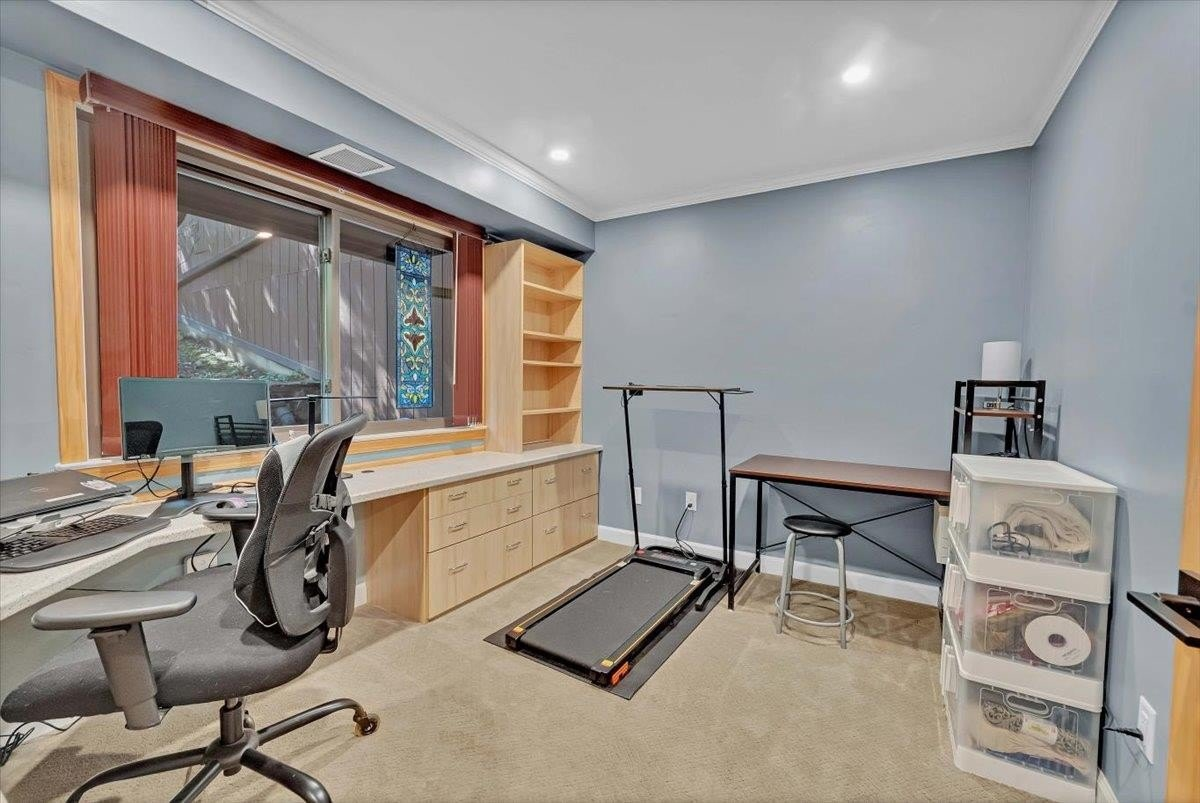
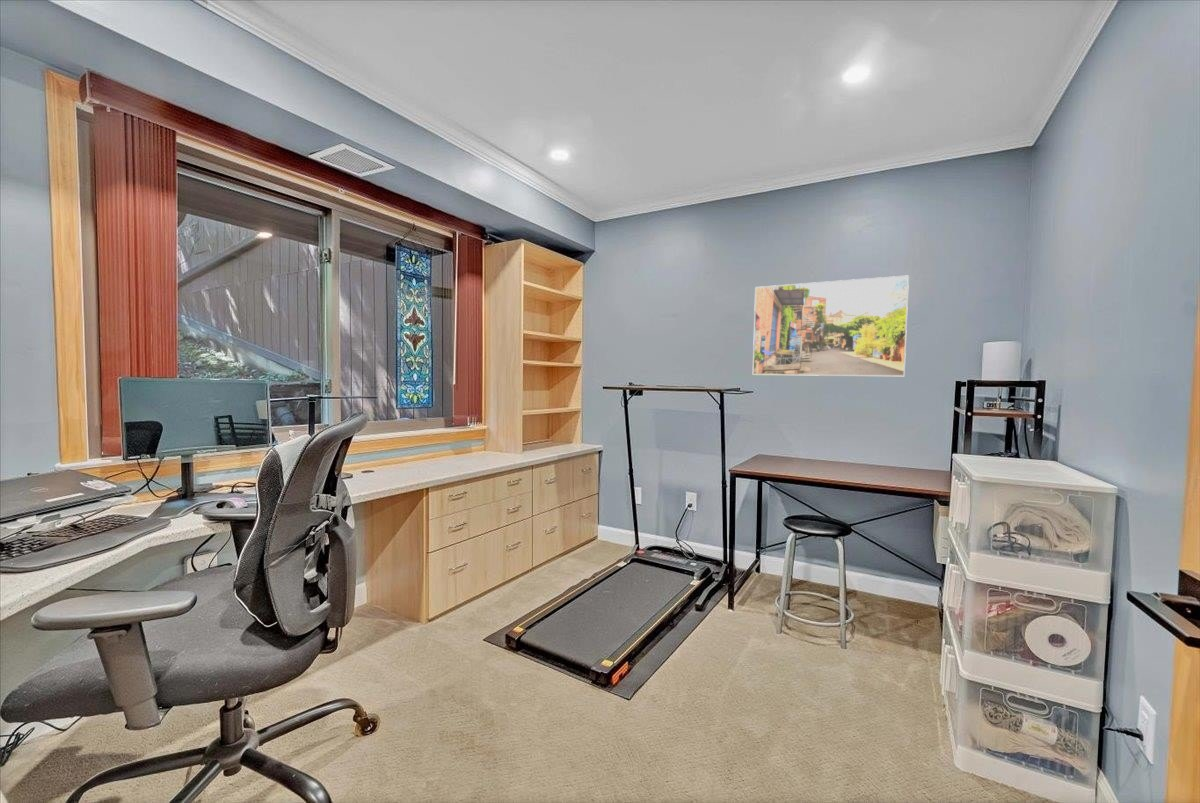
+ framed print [752,274,910,377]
